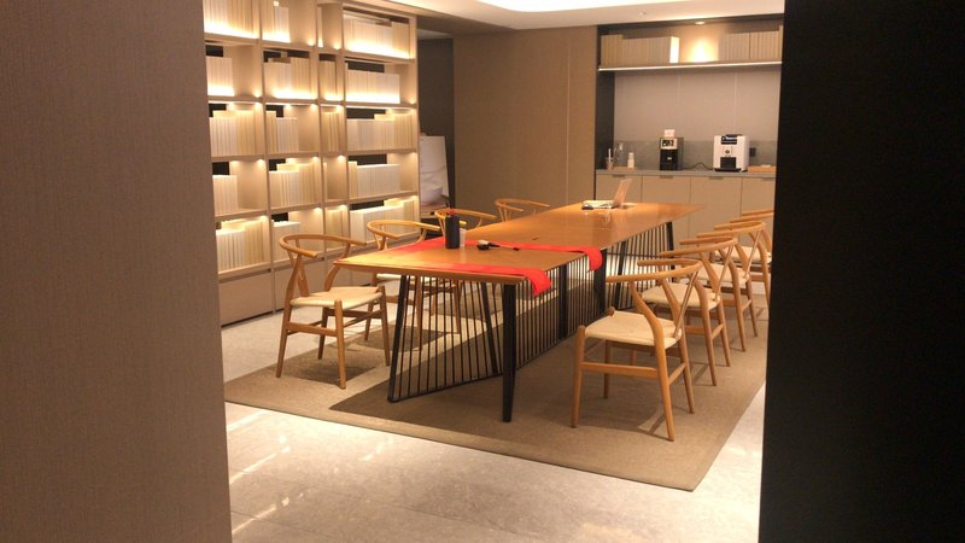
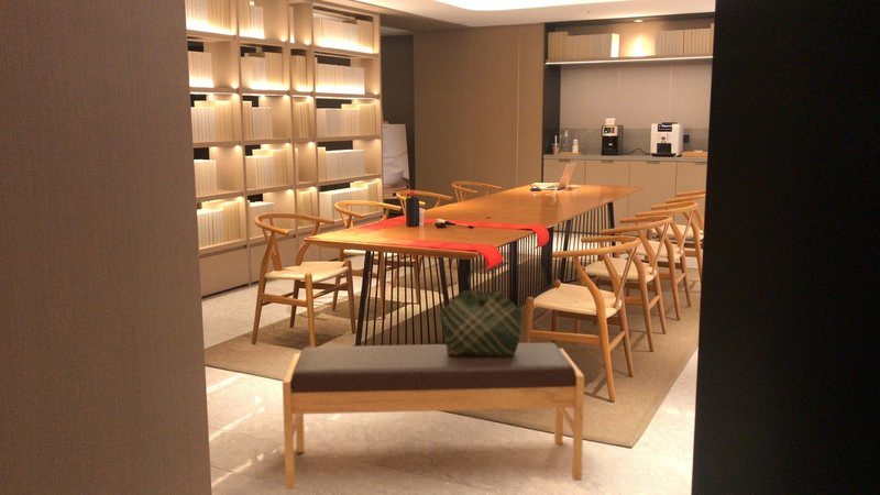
+ bench [282,342,585,491]
+ tote bag [438,264,524,356]
